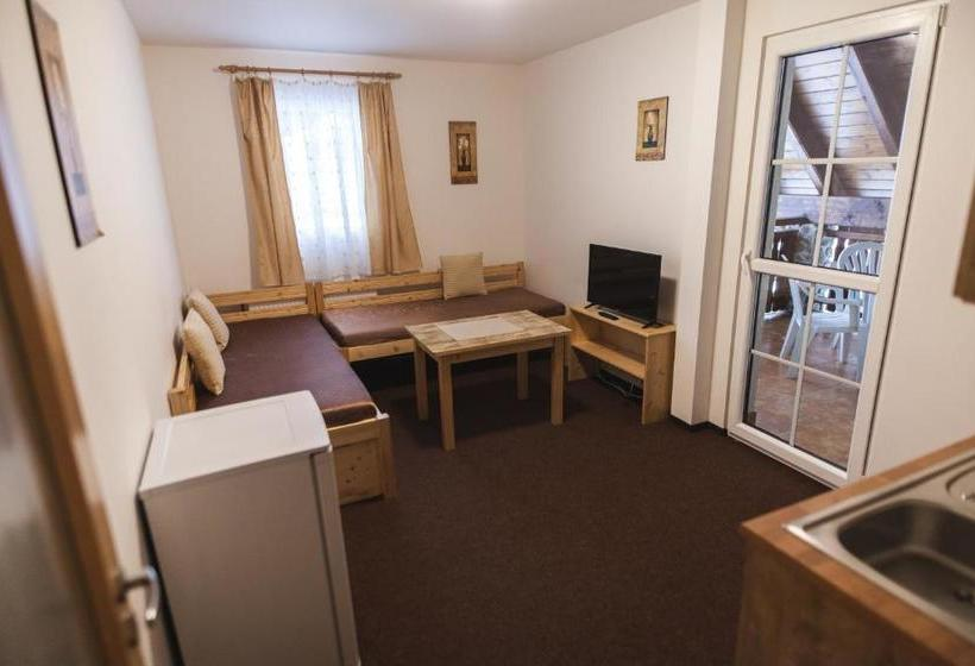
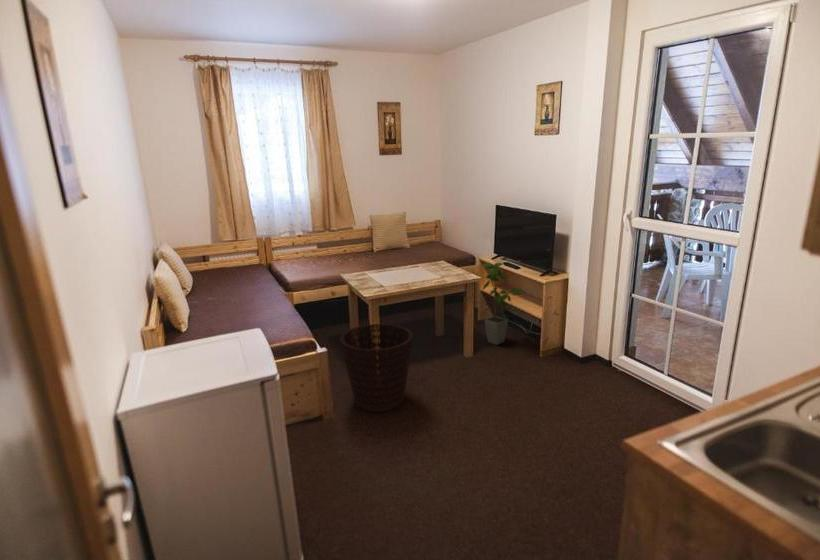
+ basket [339,323,414,413]
+ house plant [480,261,528,346]
